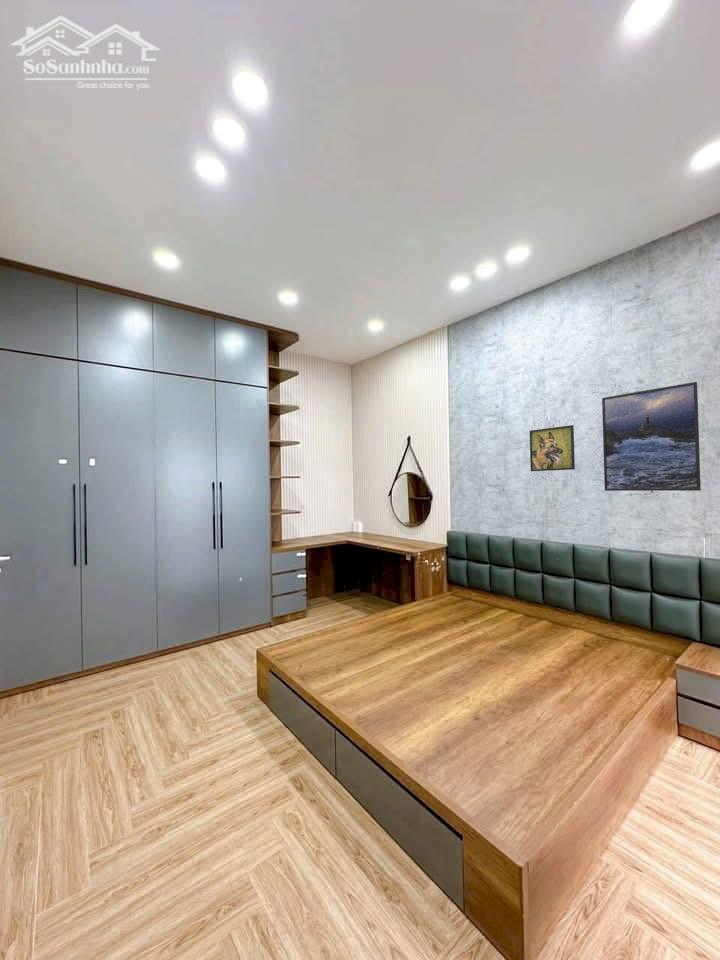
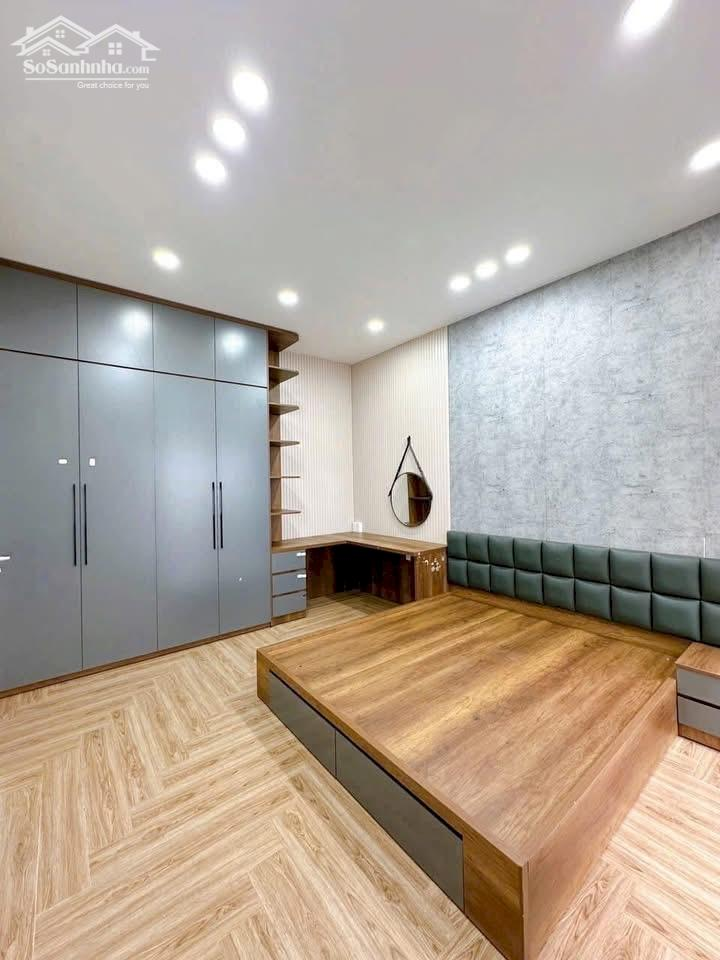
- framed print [601,381,702,492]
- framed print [529,424,576,472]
